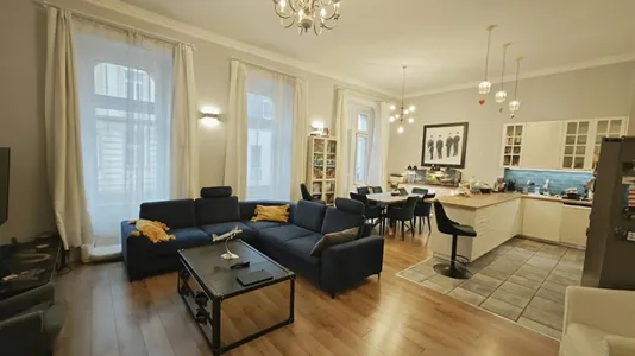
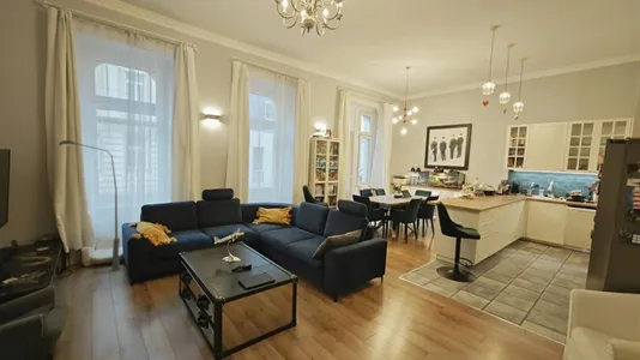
+ floor lamp [58,139,121,272]
